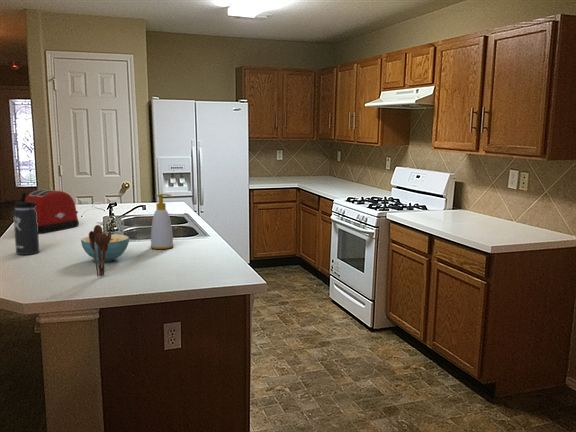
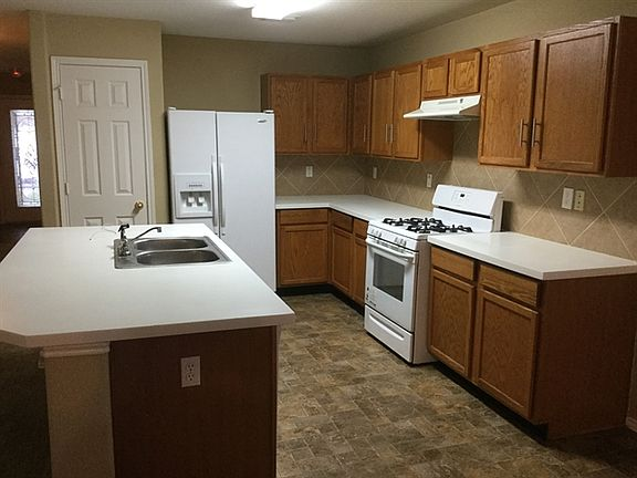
- thermos bottle [12,192,40,256]
- toaster [25,189,80,234]
- utensil holder [88,224,112,278]
- soap bottle [149,193,175,250]
- cereal bowl [80,233,130,263]
